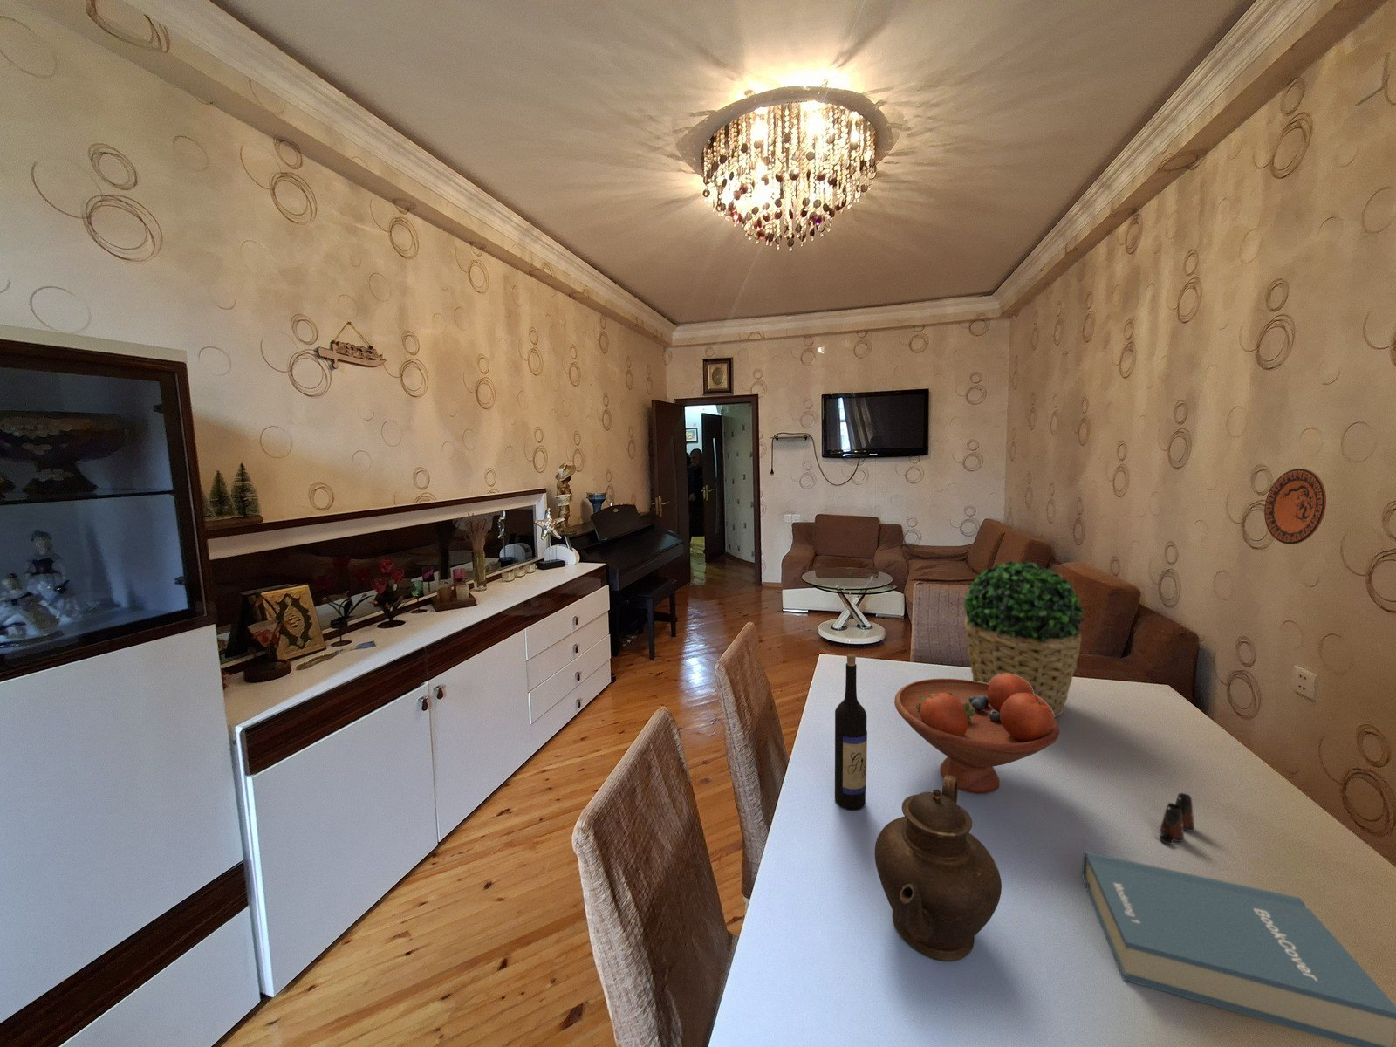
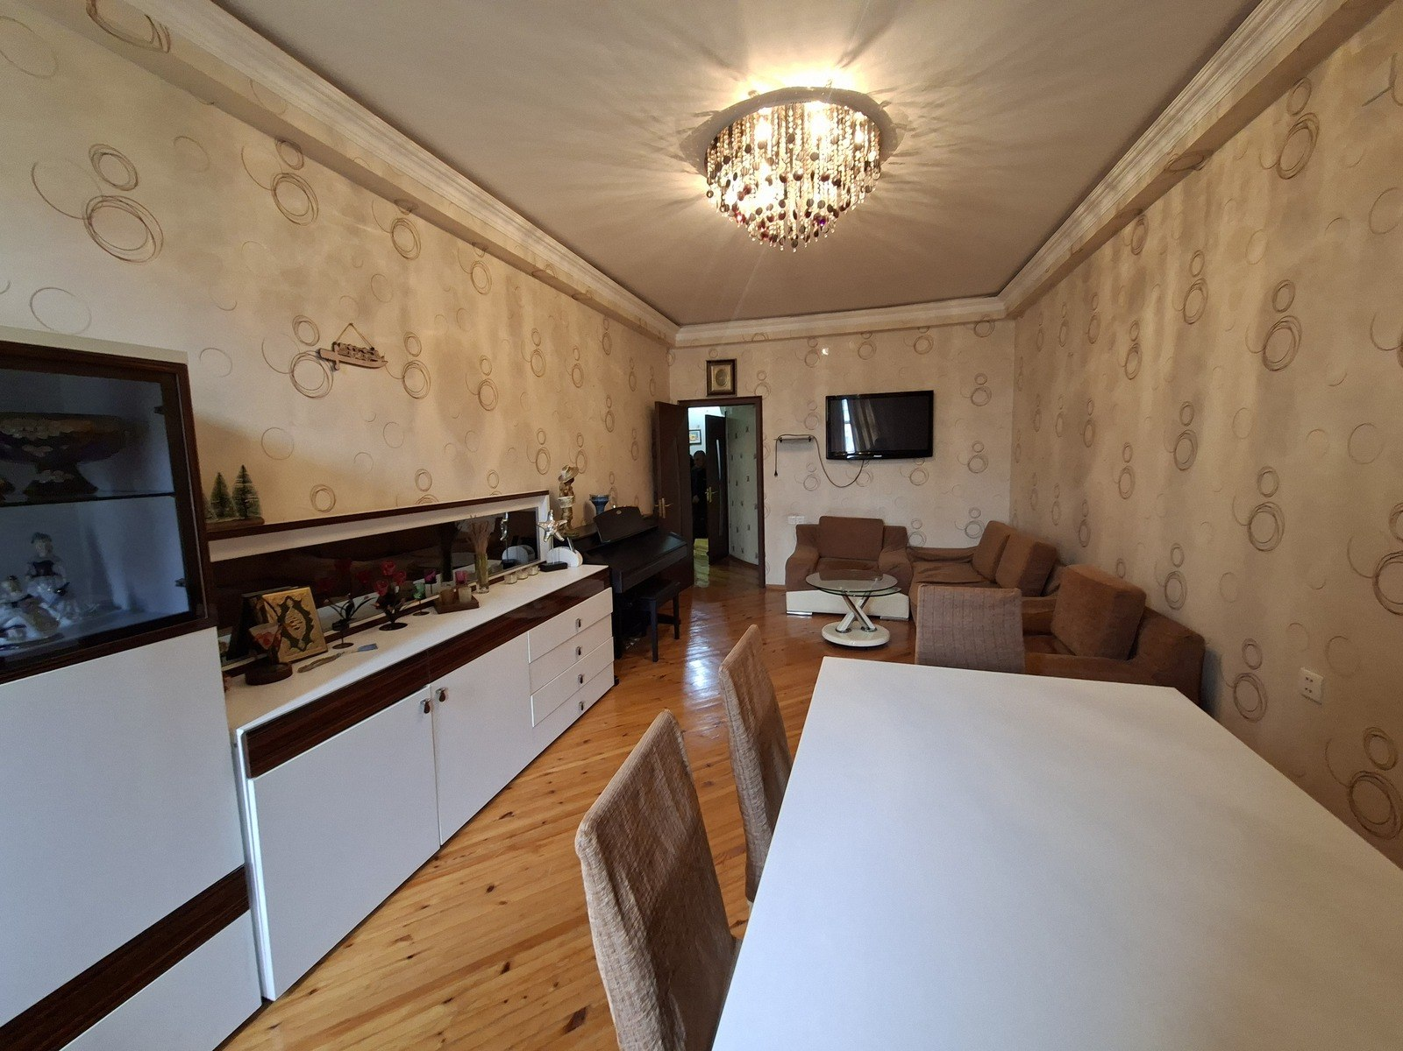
- fruit bowl [894,673,1060,795]
- potted plant [963,560,1085,718]
- wine bottle [834,653,868,812]
- decorative plate [1263,467,1327,545]
- hardback book [1081,851,1396,1047]
- teapot [874,774,1002,962]
- salt shaker [1159,792,1195,846]
